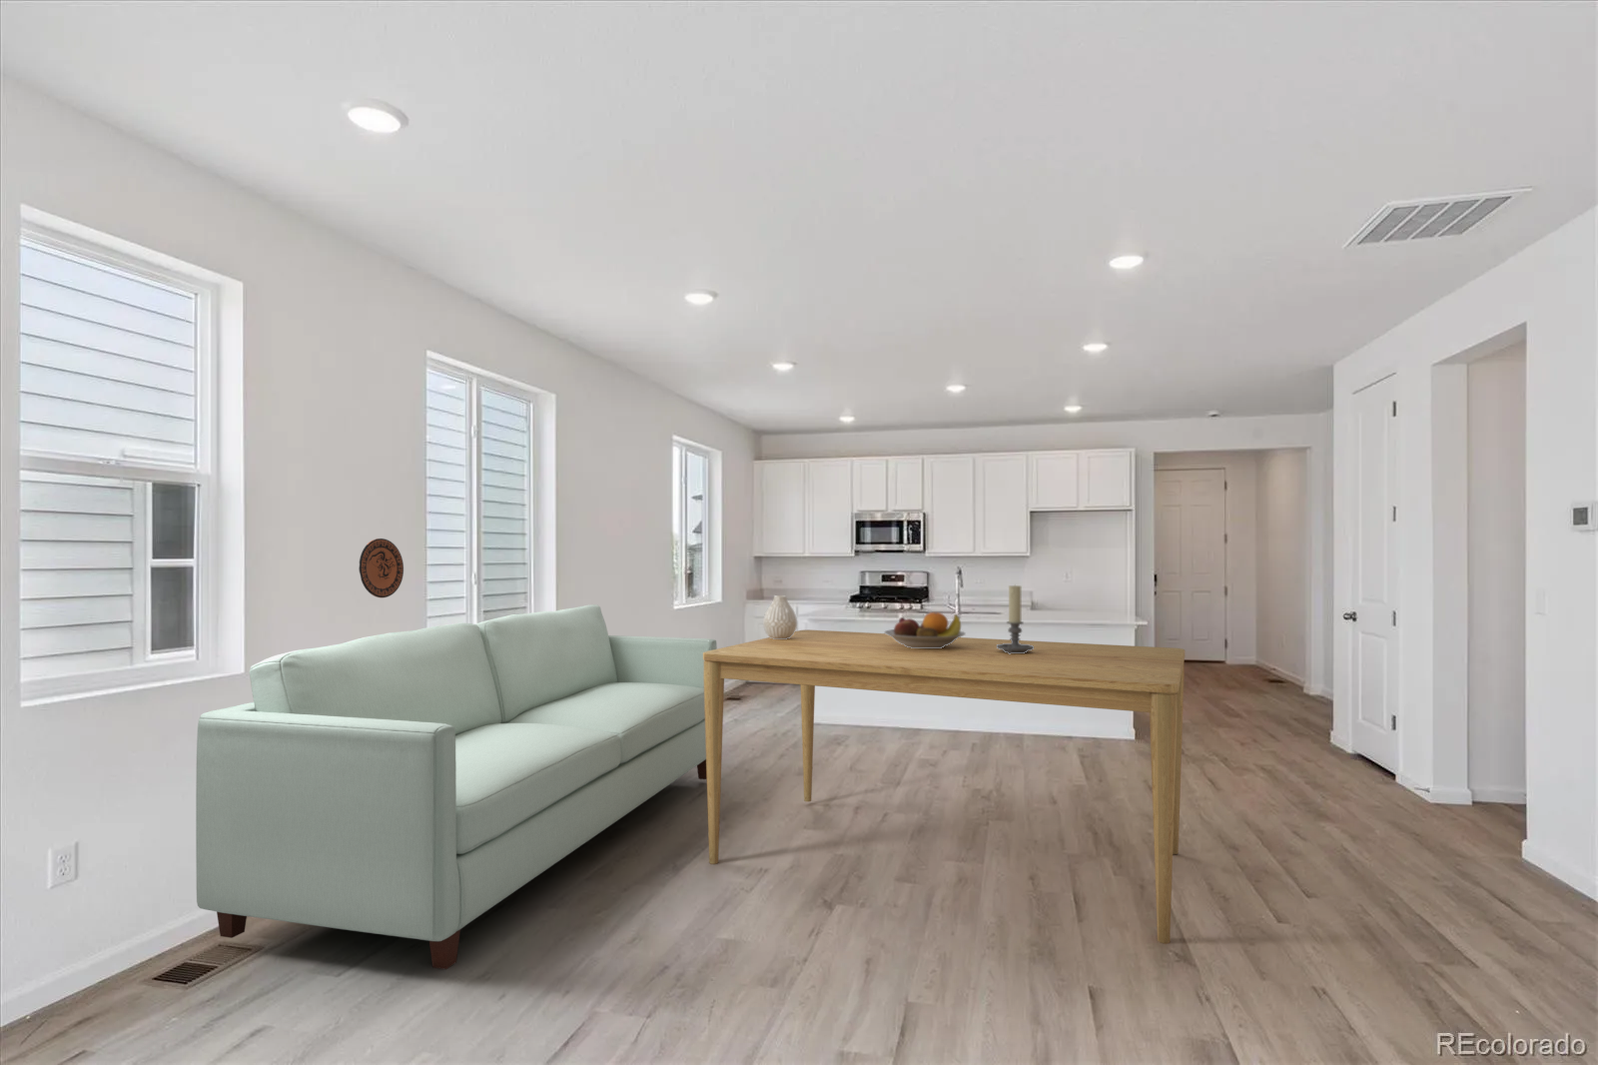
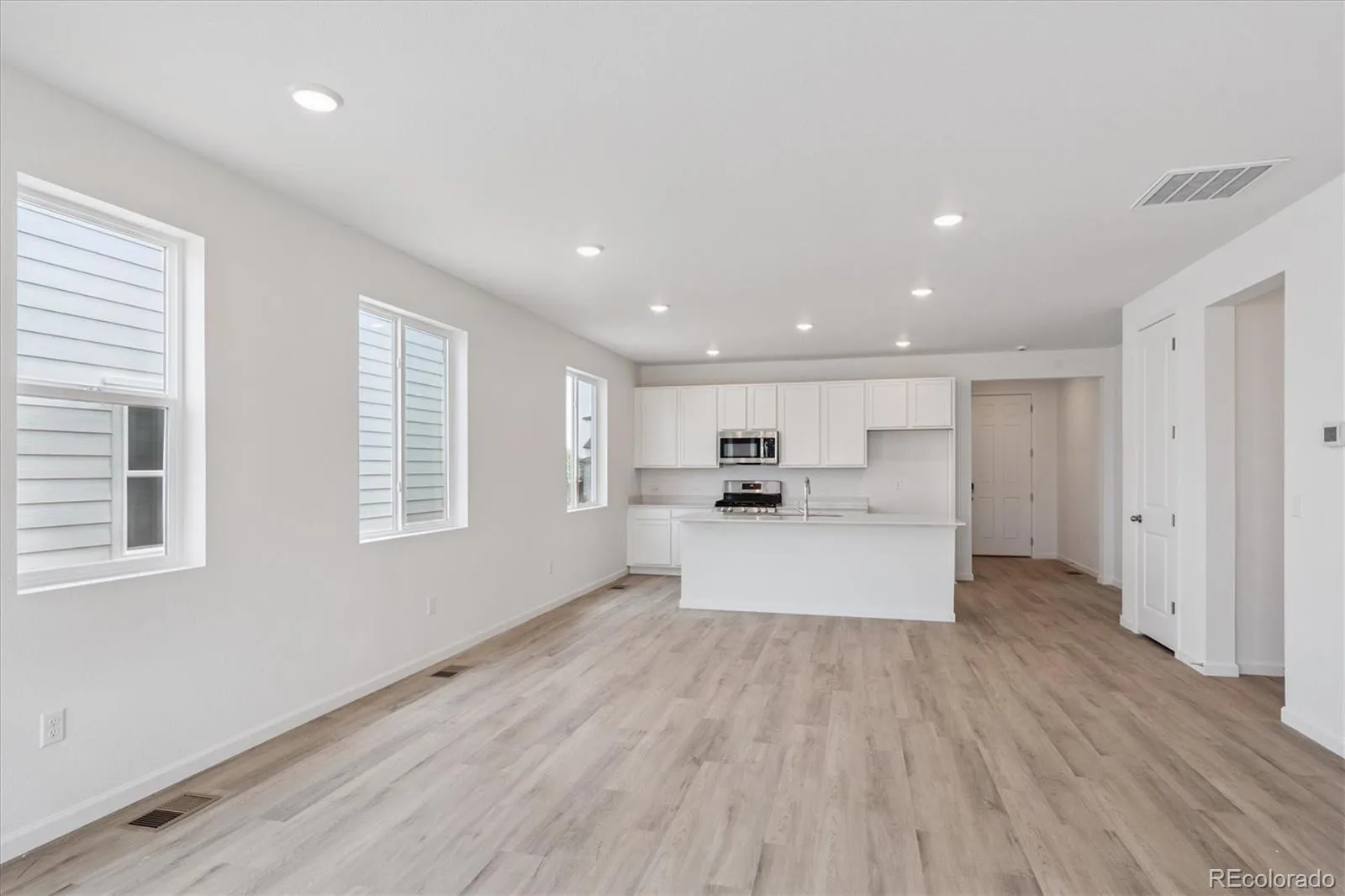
- dining table [703,629,1186,944]
- fruit bowl [883,611,967,649]
- candle holder [997,584,1034,655]
- vase [762,594,798,639]
- sofa [195,604,718,970]
- decorative plate [358,537,404,598]
